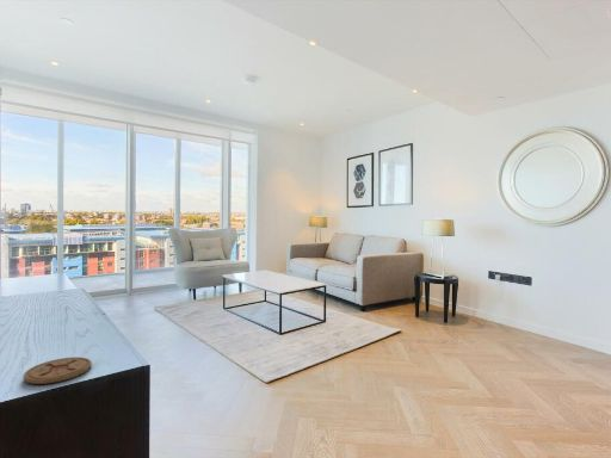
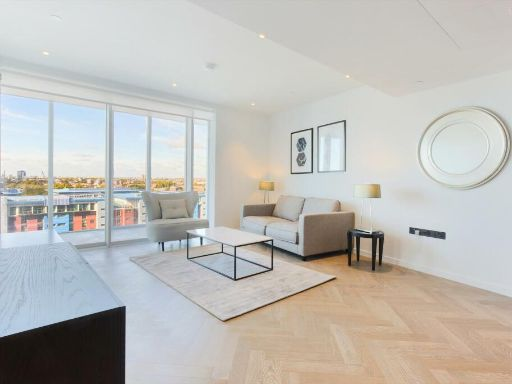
- coaster [23,357,93,385]
